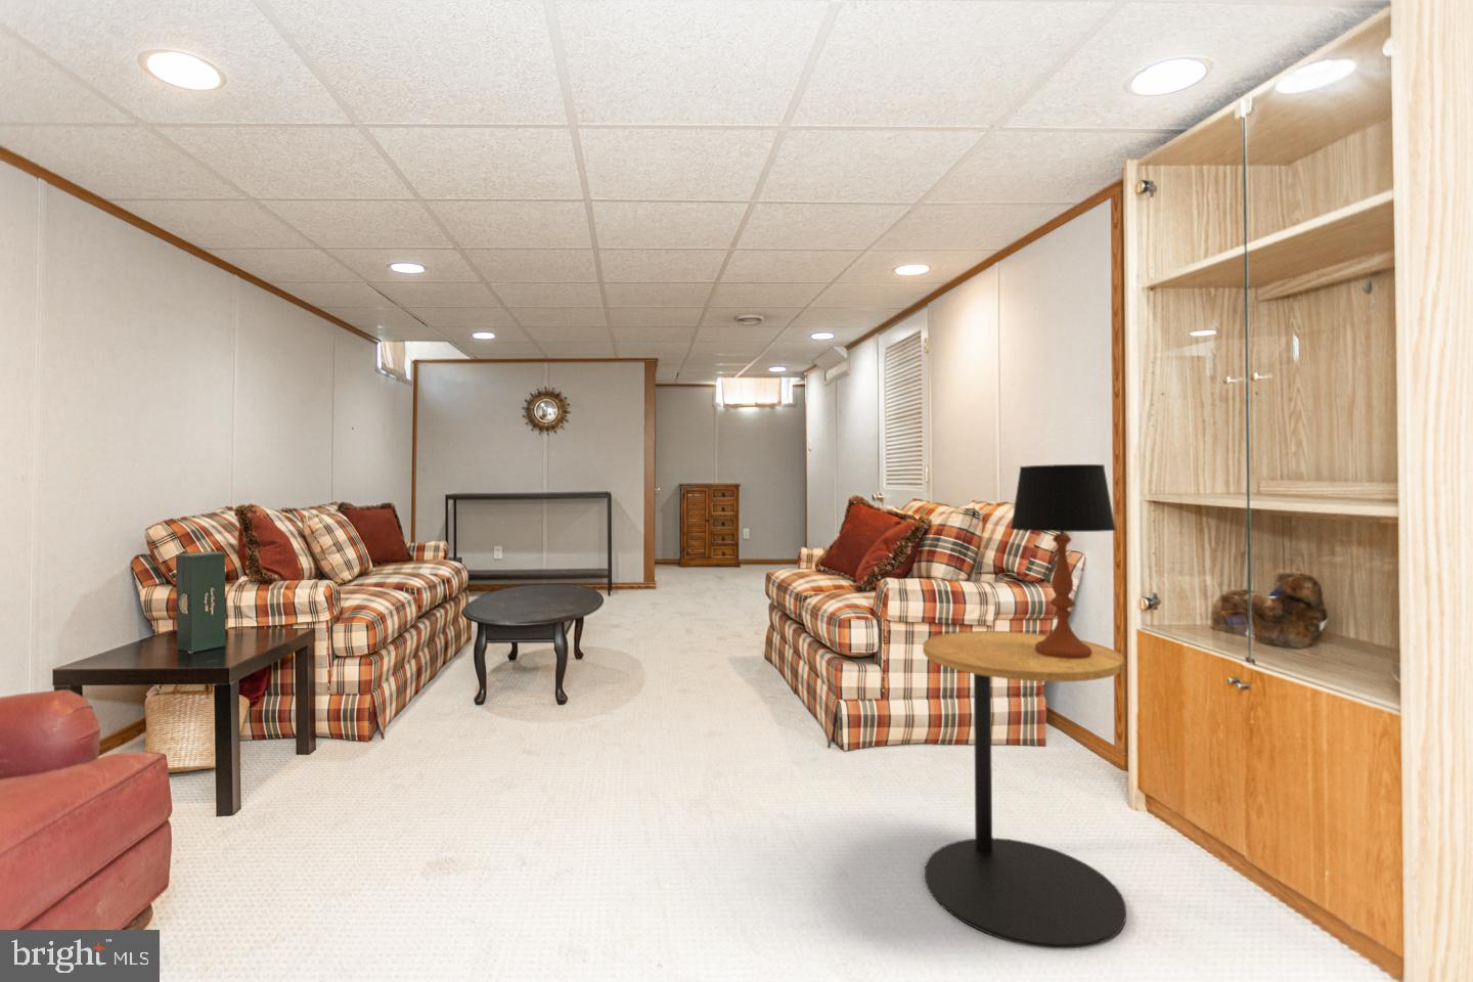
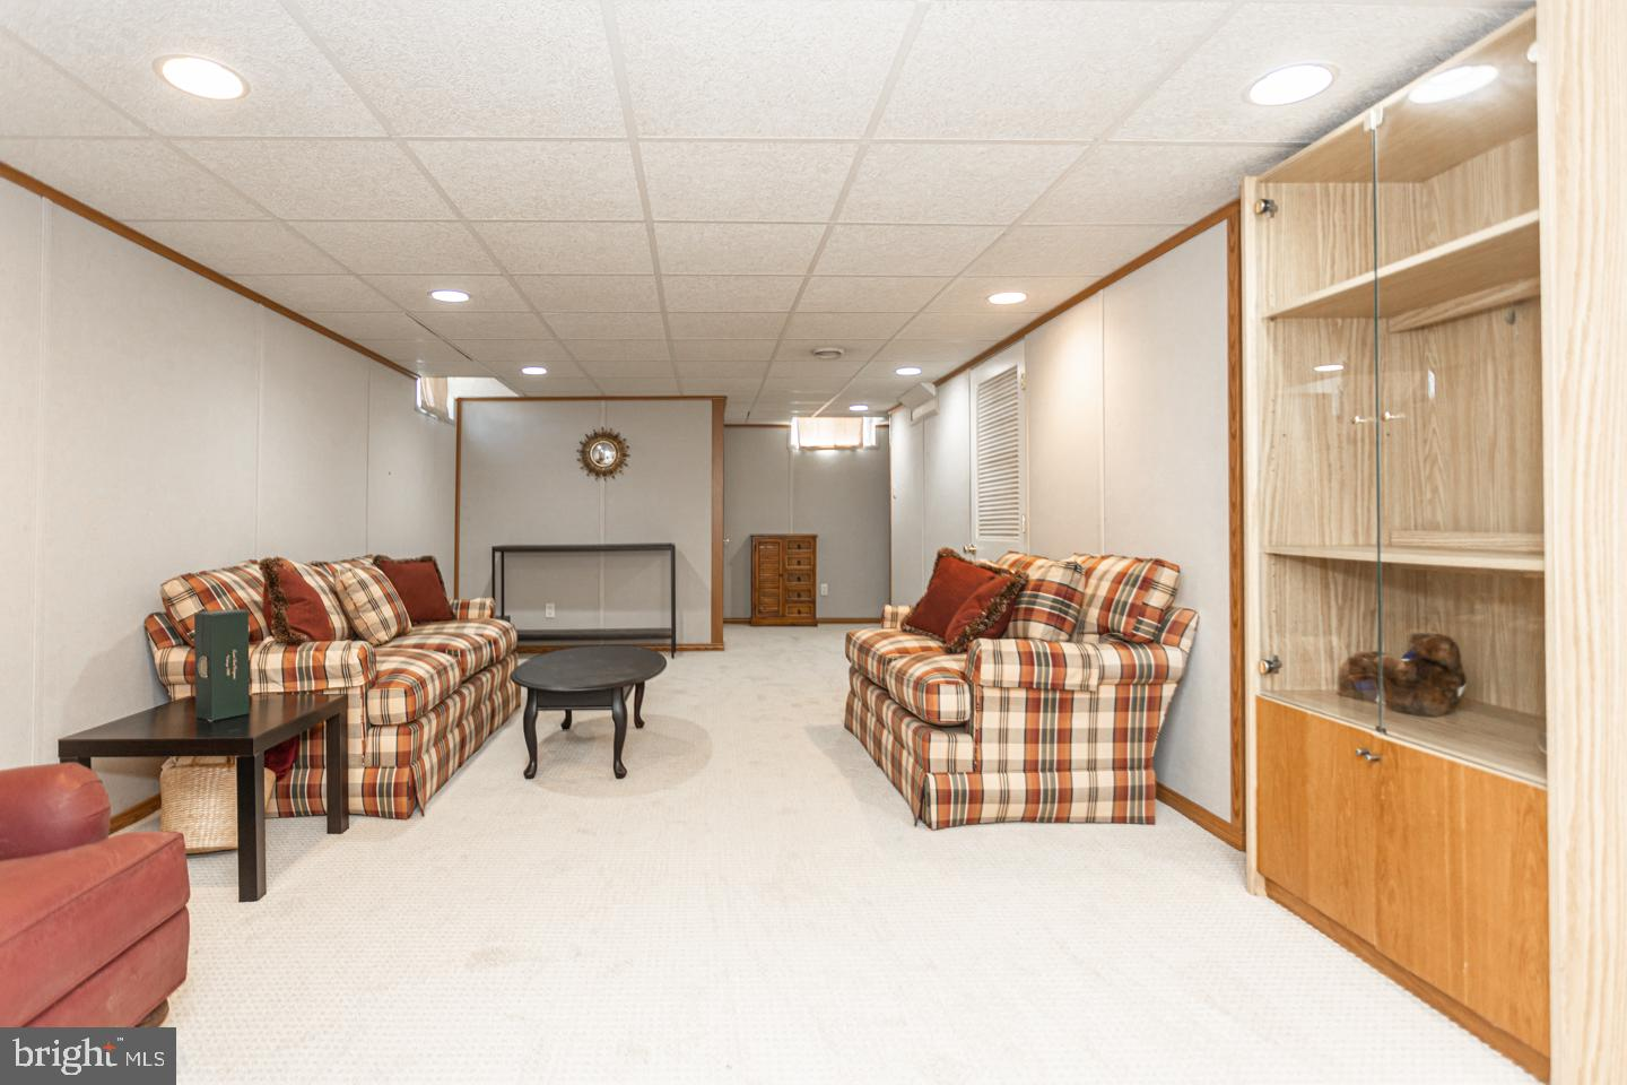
- table lamp [1009,464,1117,659]
- side table [922,630,1128,949]
